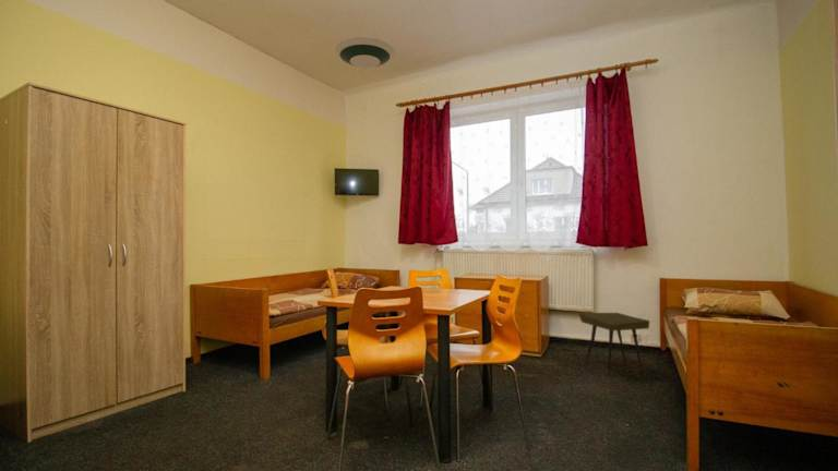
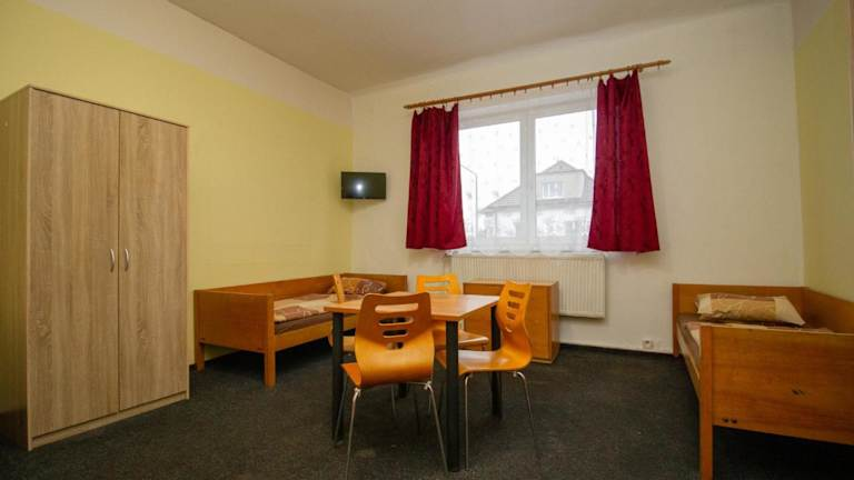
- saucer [334,37,395,70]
- side table [578,312,650,377]
